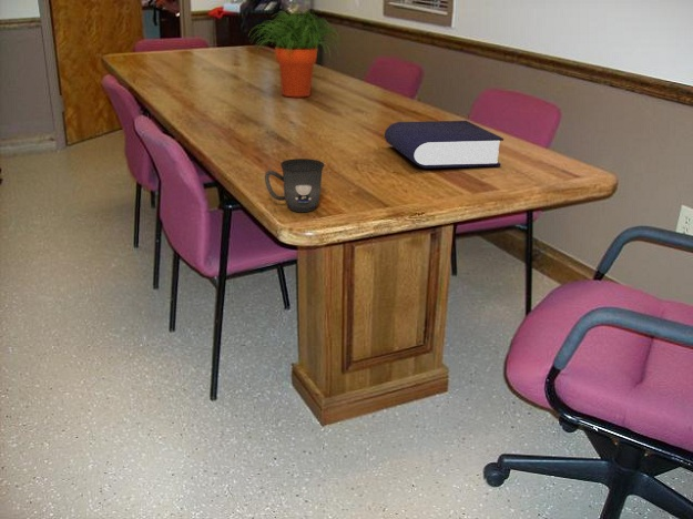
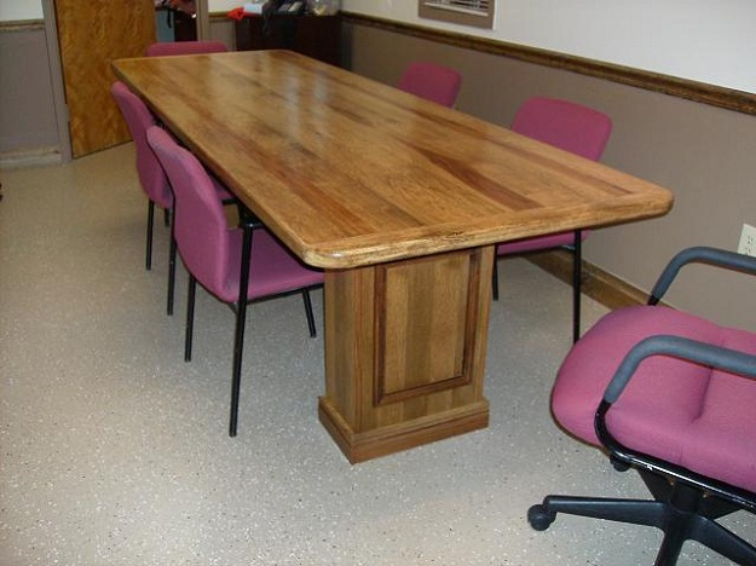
- potted plant [248,9,343,98]
- book [384,120,505,170]
- mug [264,157,325,213]
